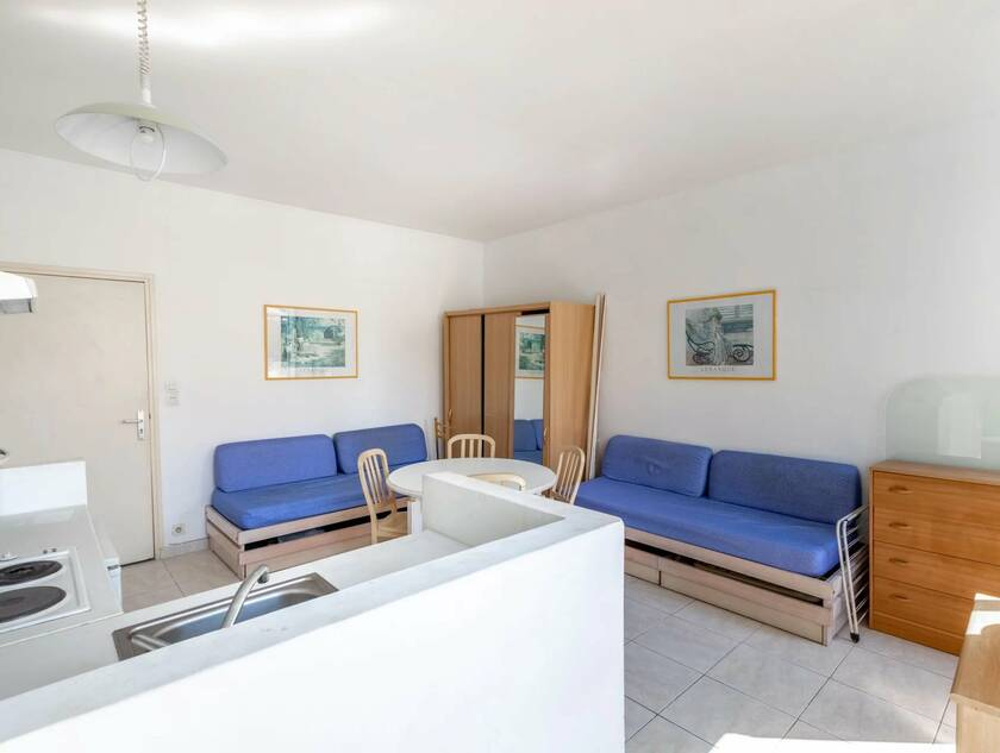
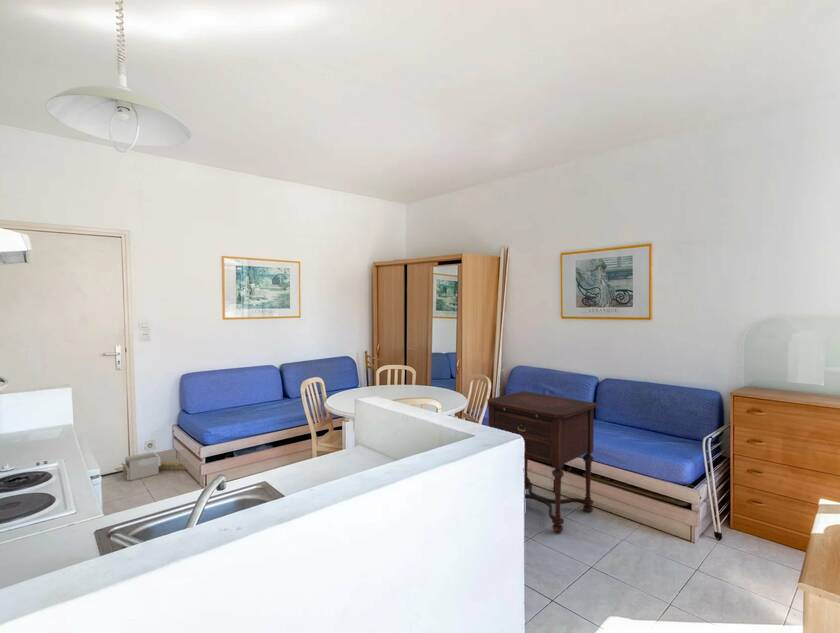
+ trash can [113,448,189,482]
+ side table [486,390,599,533]
